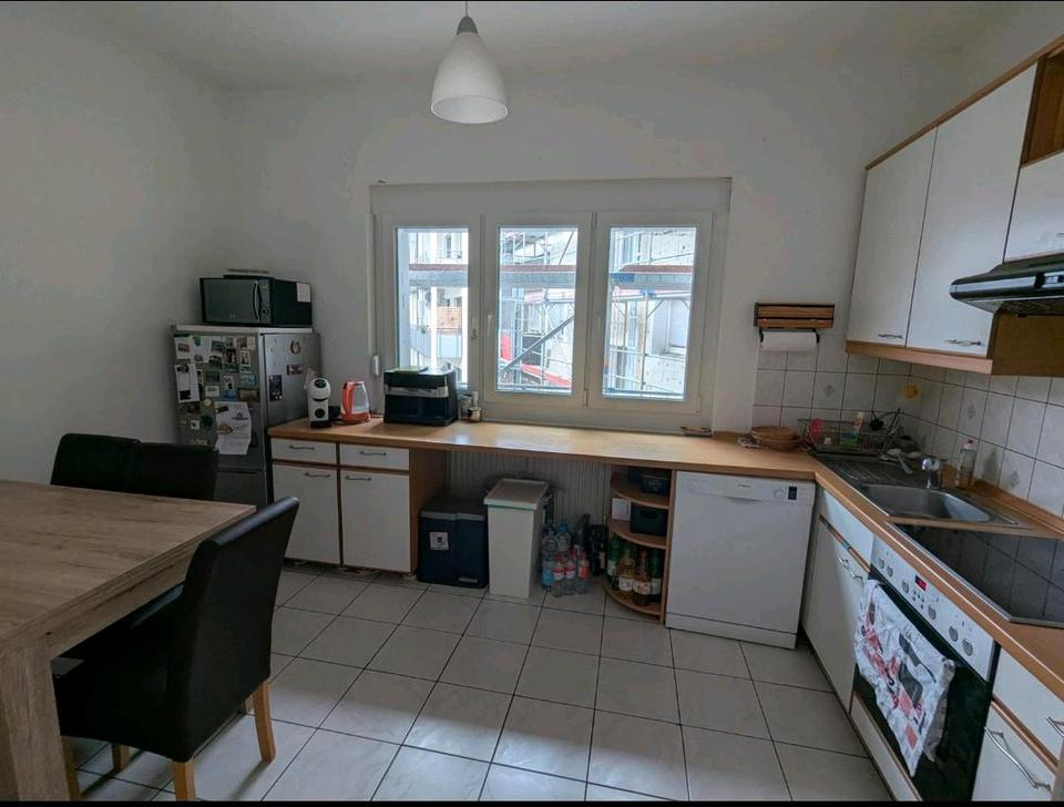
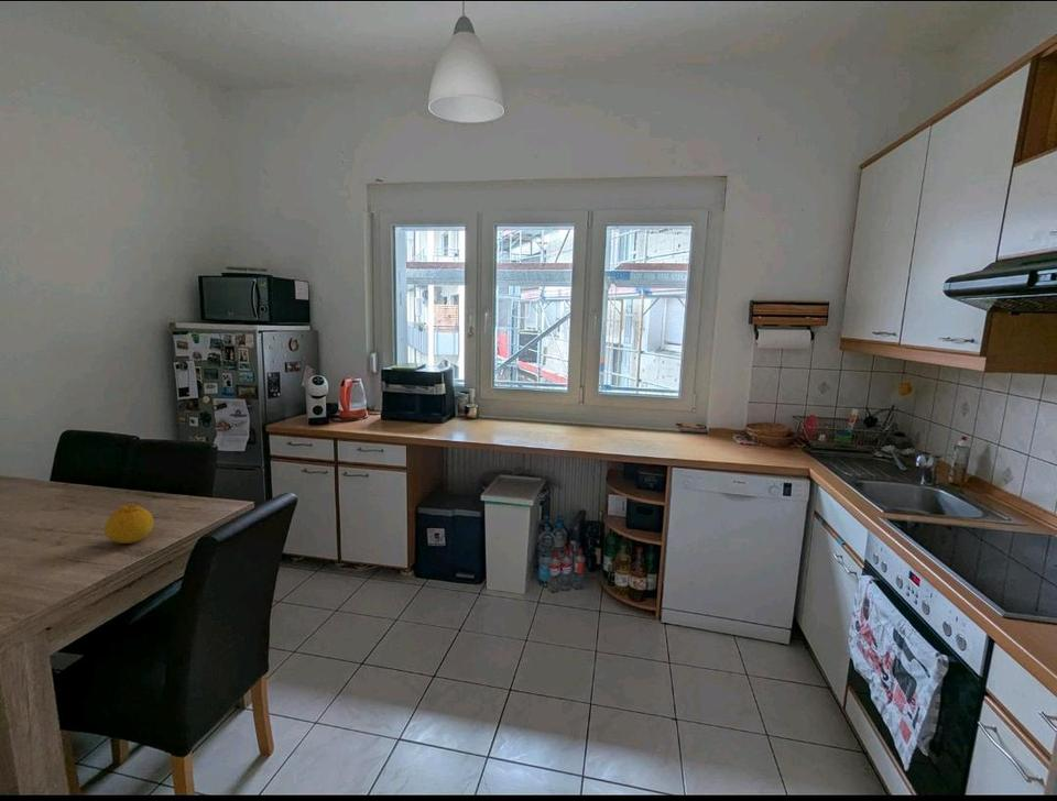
+ fruit [102,503,154,545]
